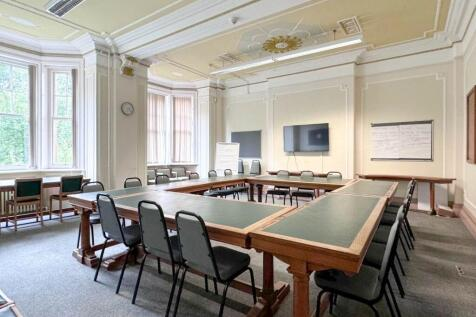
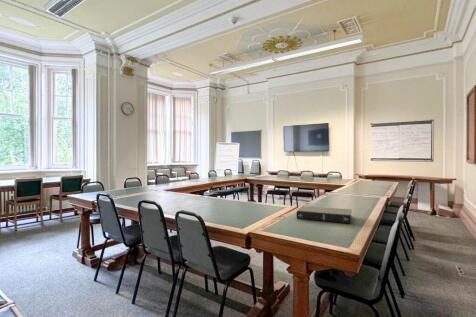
+ book [296,205,353,224]
